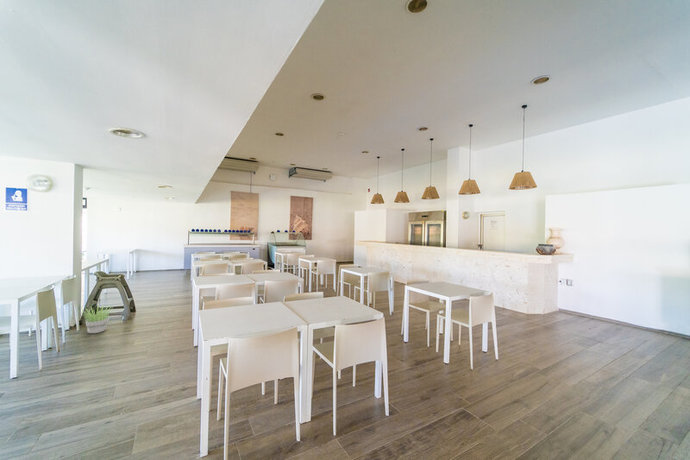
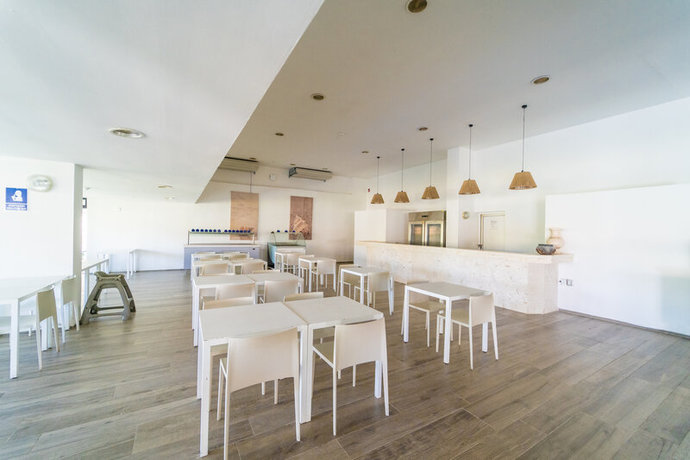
- potted plant [80,304,114,335]
